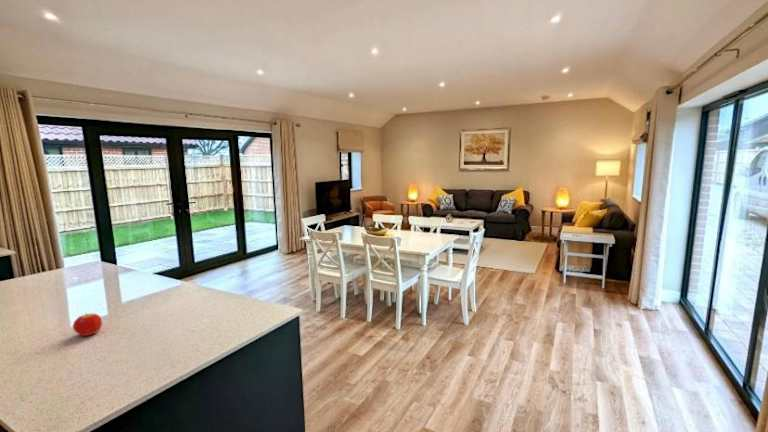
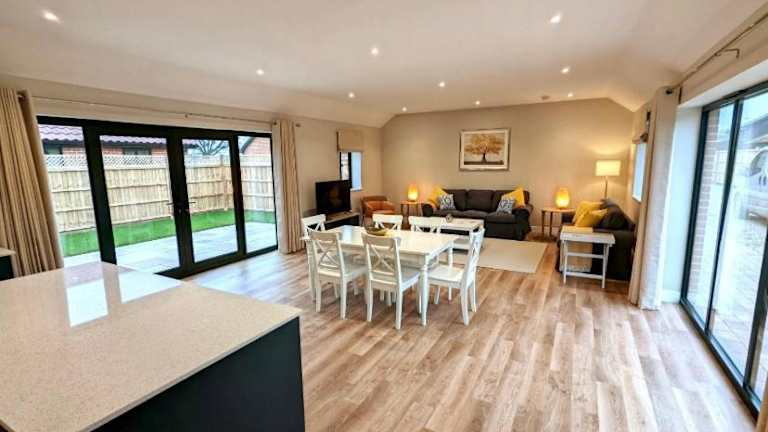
- fruit [72,312,103,337]
